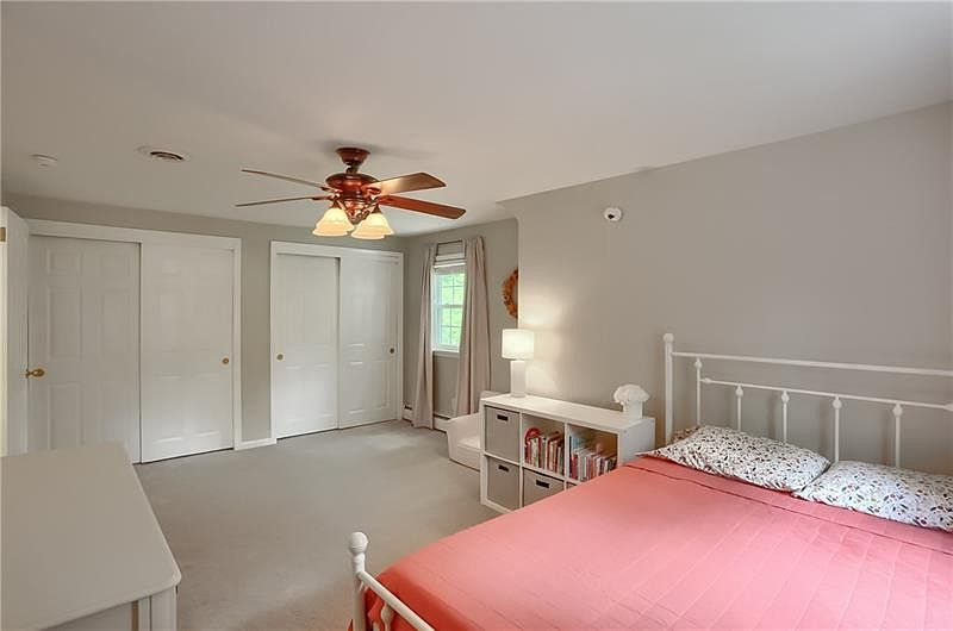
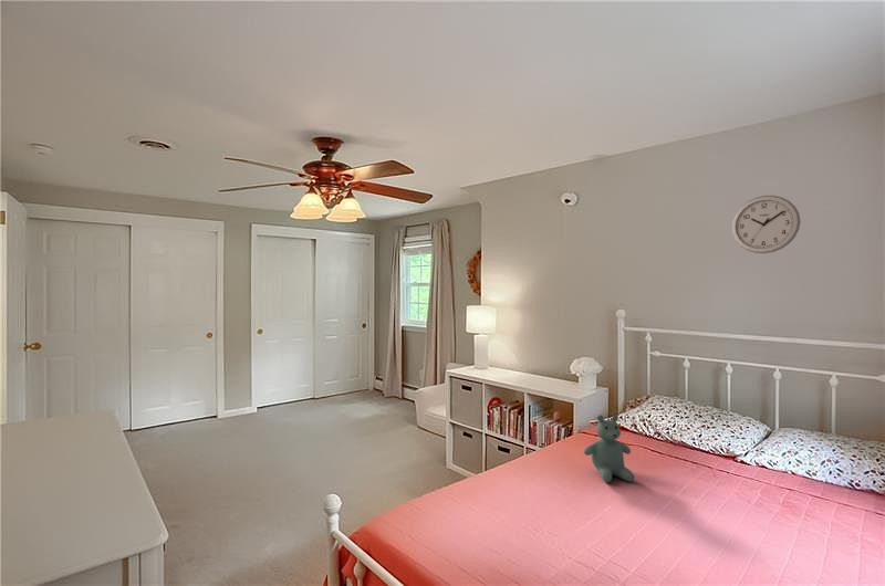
+ stuffed bear [583,414,635,483]
+ wall clock [730,195,801,254]
